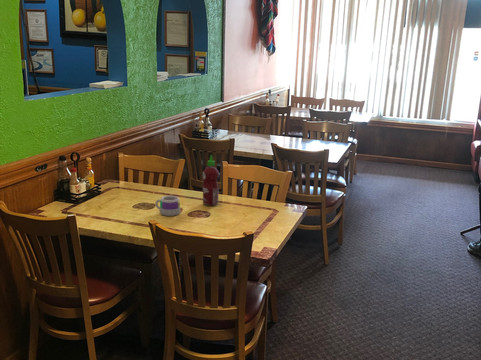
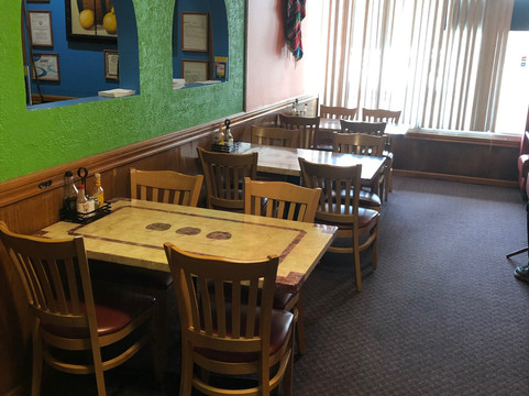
- mug [155,195,181,217]
- hot sauce [202,154,220,206]
